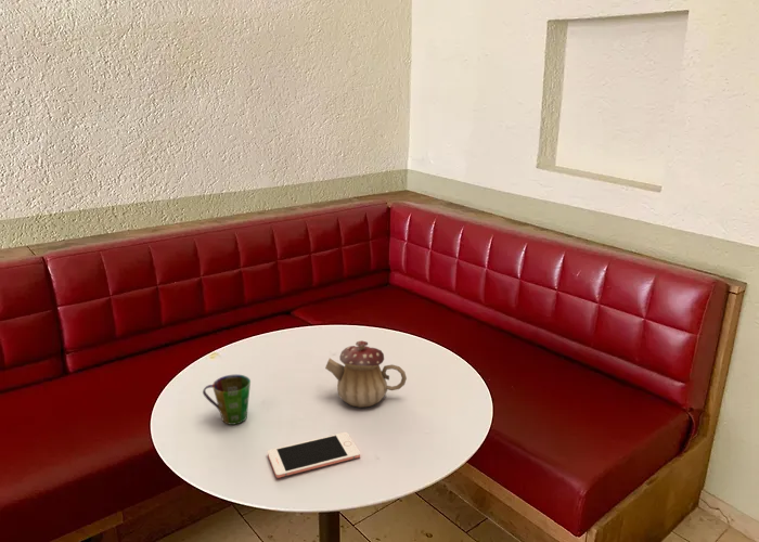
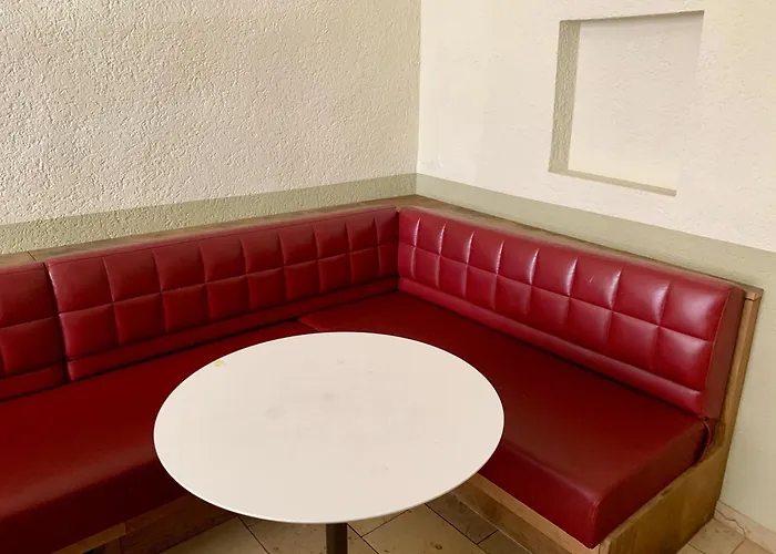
- cup [202,374,252,426]
- teapot [324,339,408,409]
- cell phone [267,431,361,479]
